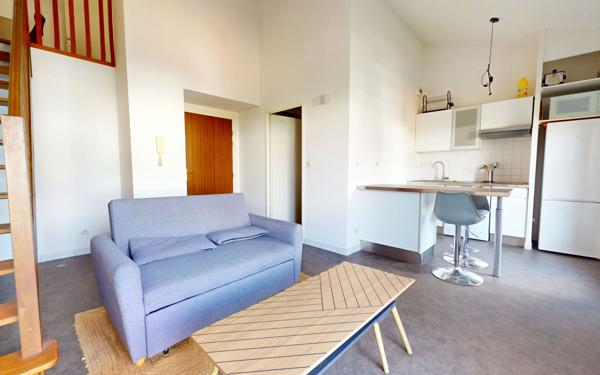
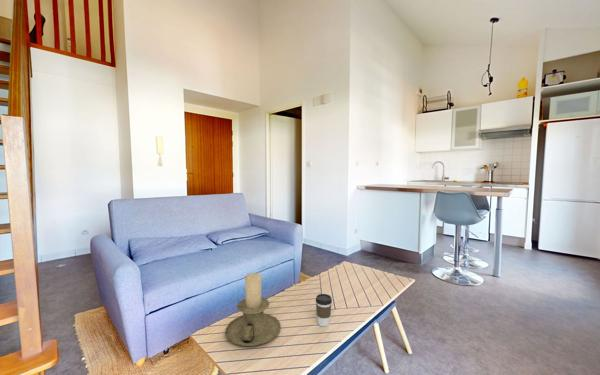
+ coffee cup [315,293,333,327]
+ candle holder [224,272,282,347]
